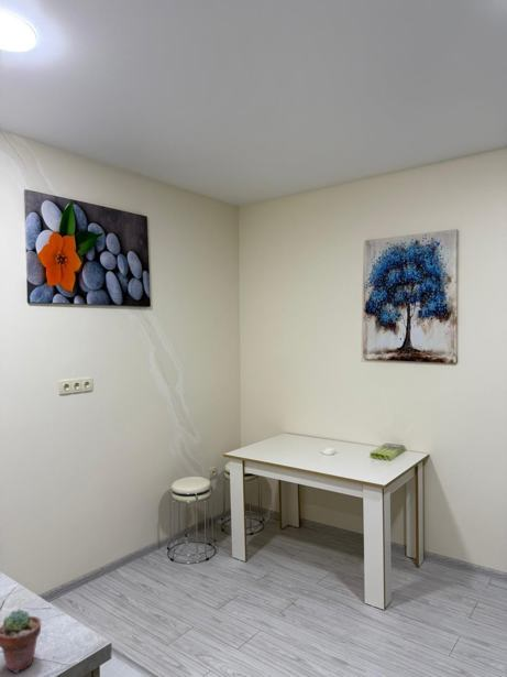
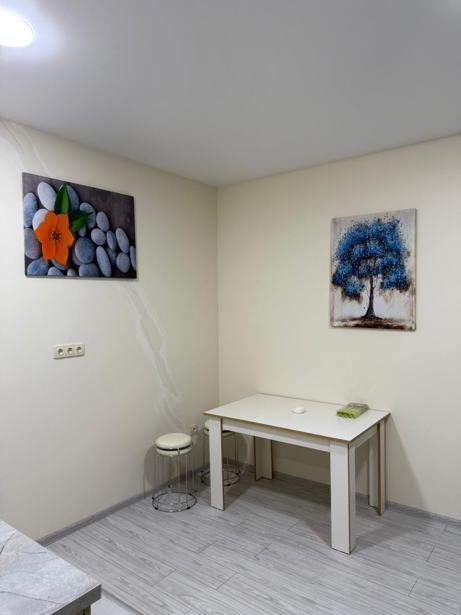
- potted succulent [0,608,42,674]
